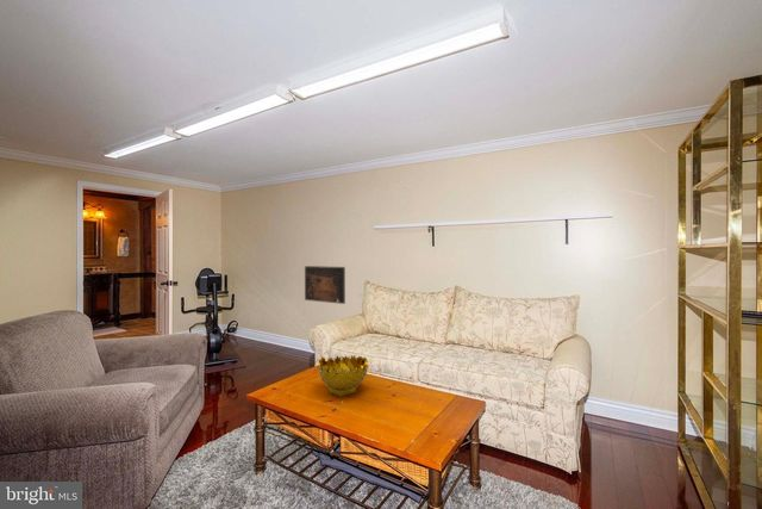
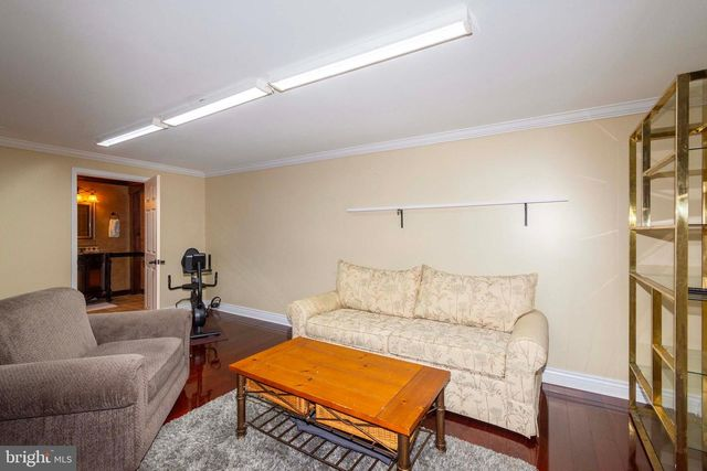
- decorative bowl [317,354,369,398]
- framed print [304,265,346,305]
